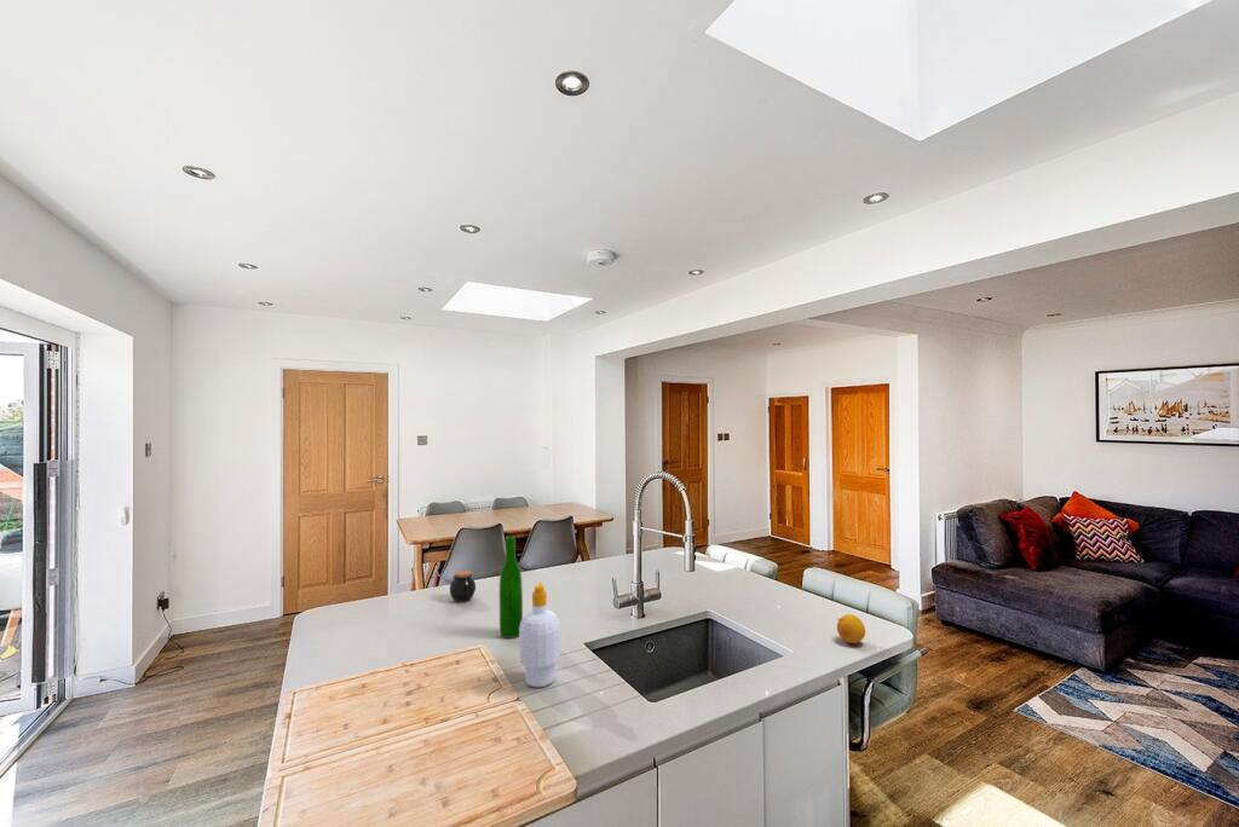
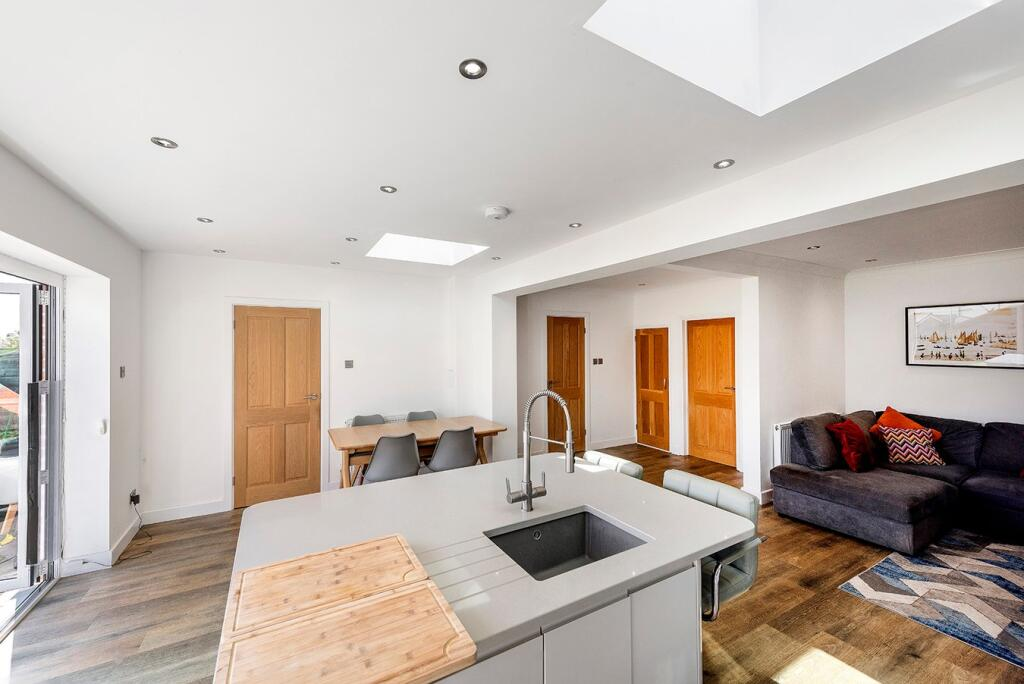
- jar [449,569,477,603]
- wine bottle [499,536,524,640]
- fruit [836,613,866,644]
- soap bottle [518,582,561,688]
